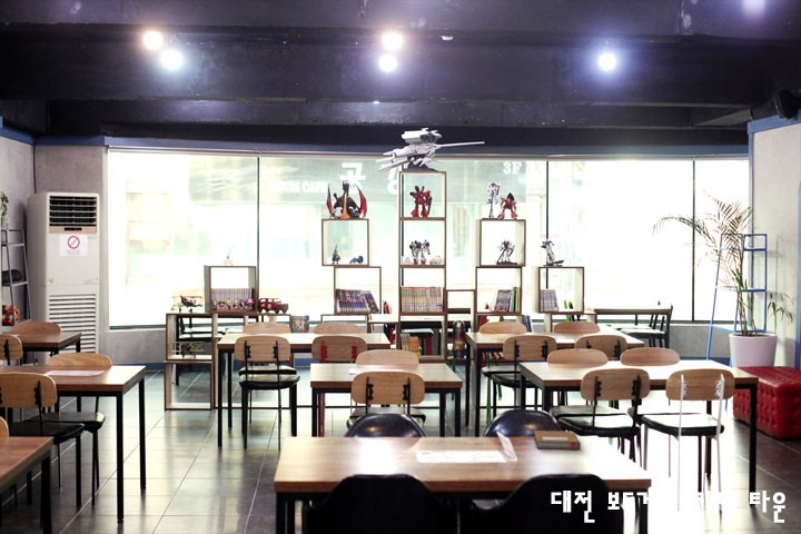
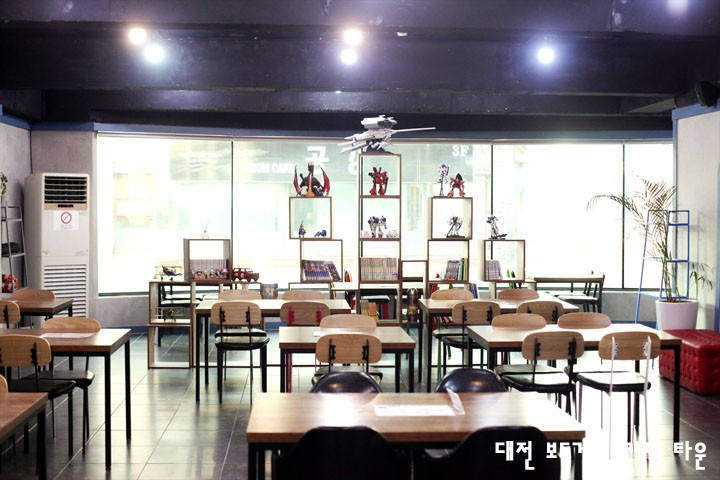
- notebook [533,429,582,451]
